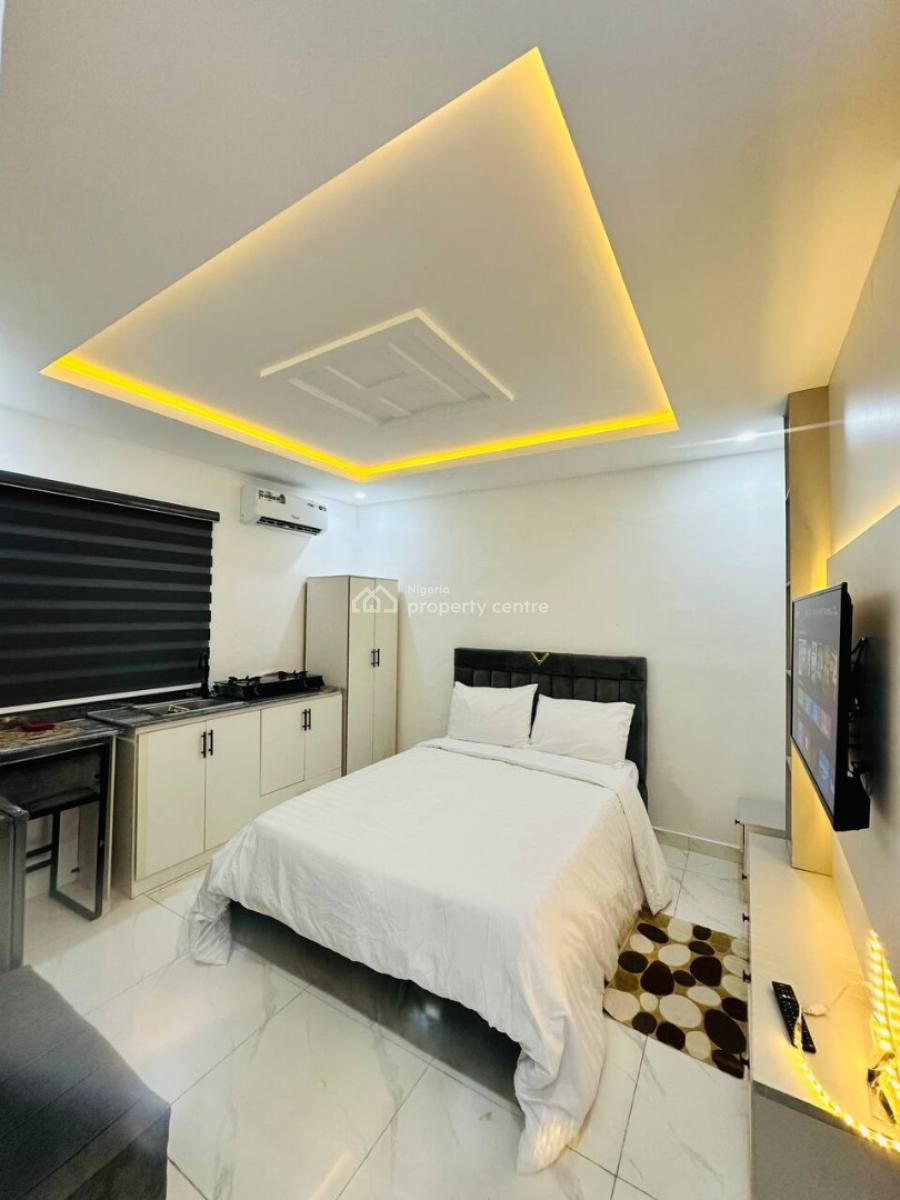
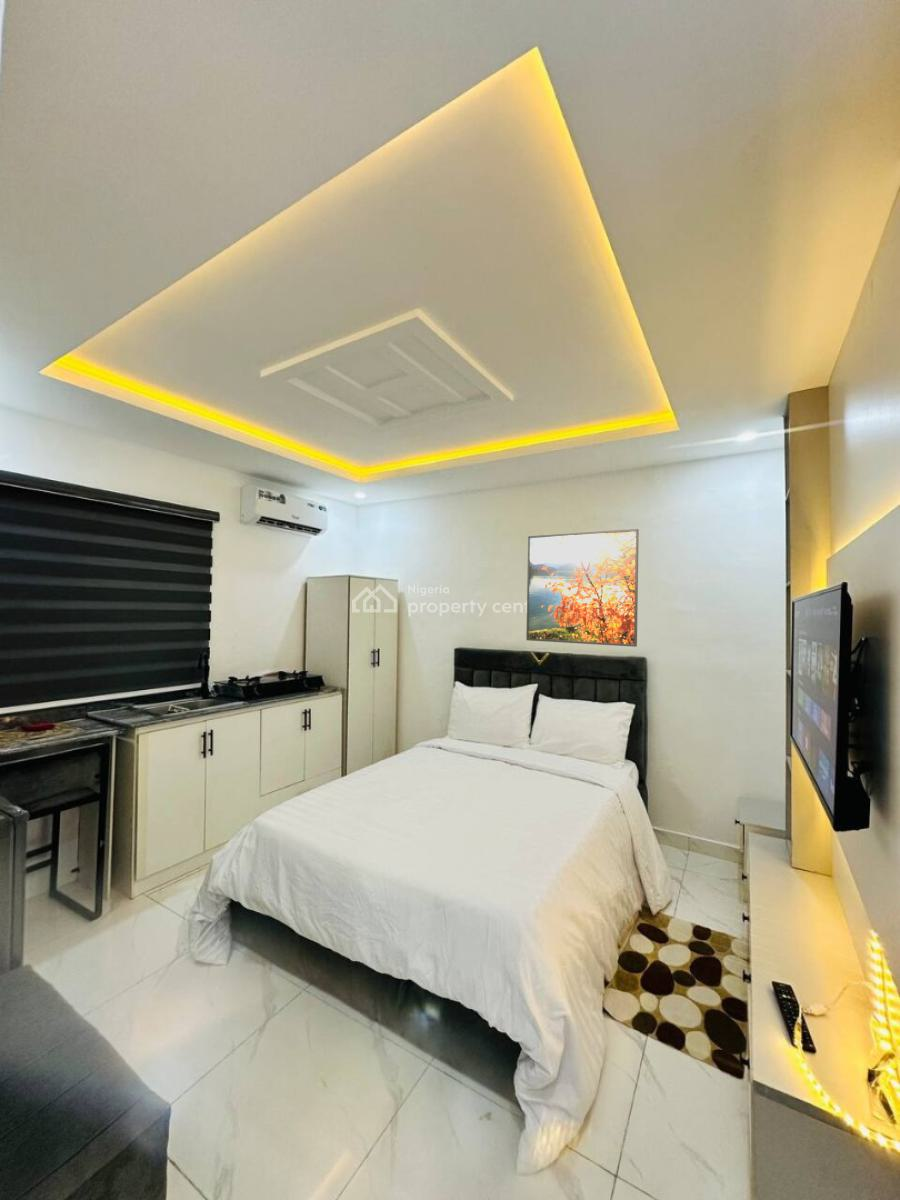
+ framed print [525,528,640,648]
